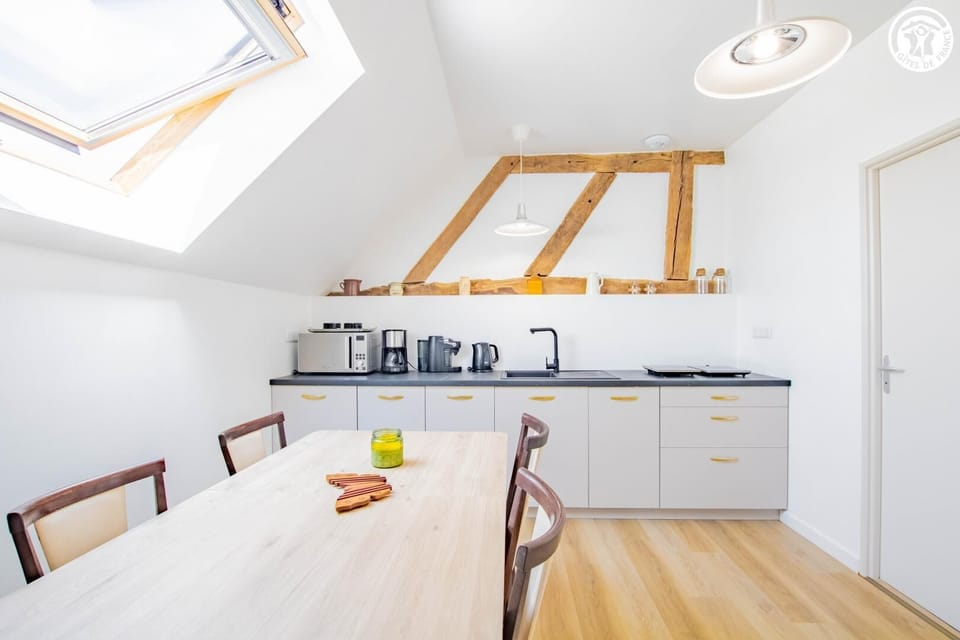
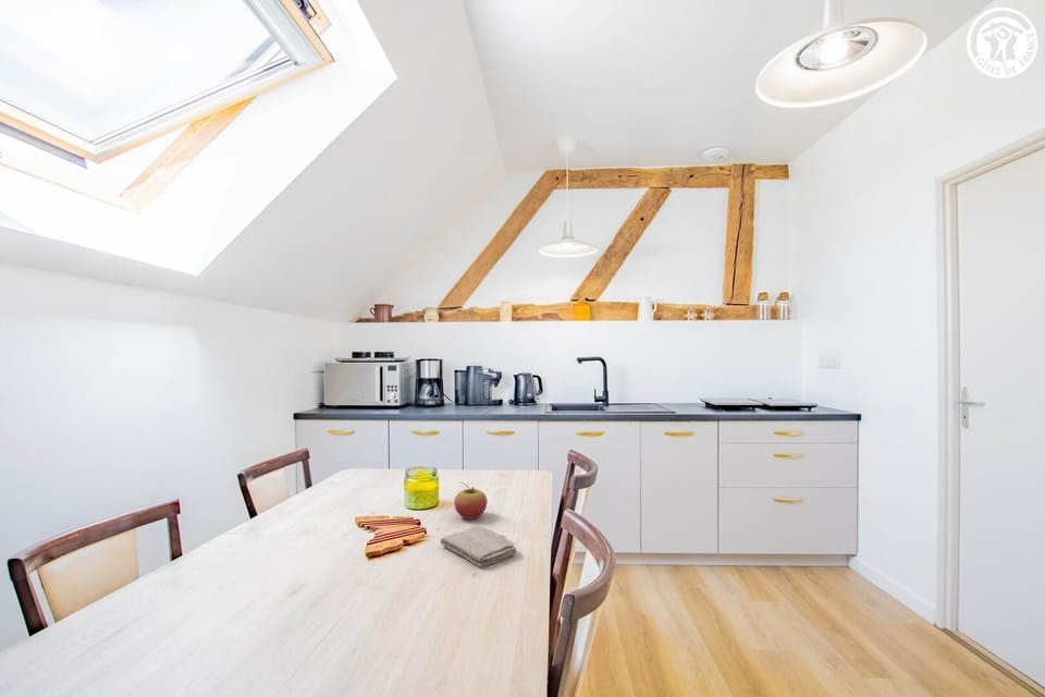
+ fruit [453,480,489,521]
+ washcloth [439,524,518,568]
